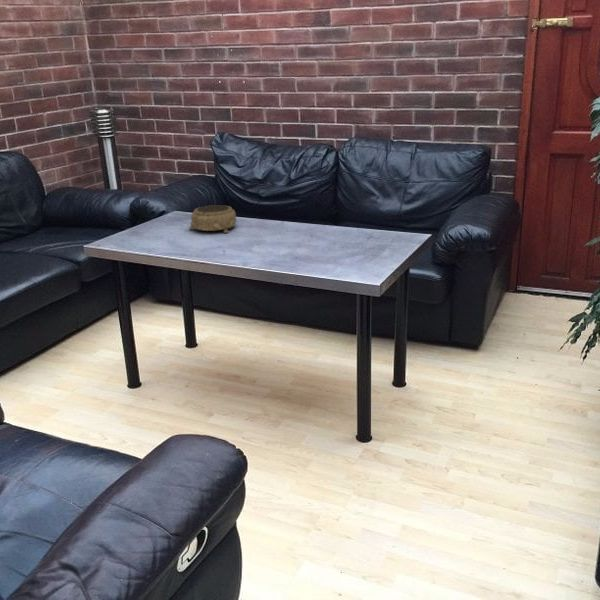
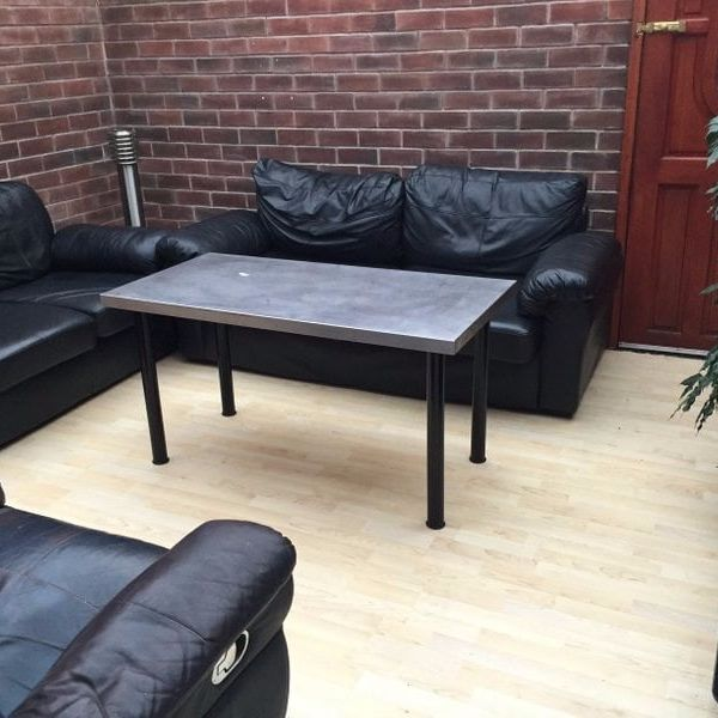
- decorative bowl [188,204,237,234]
